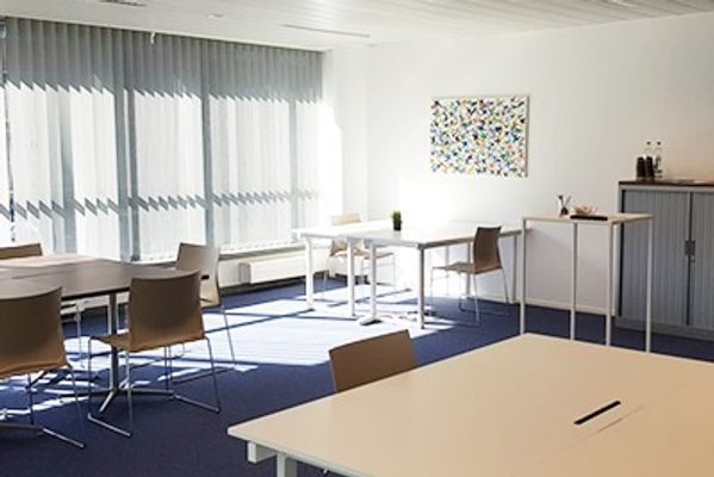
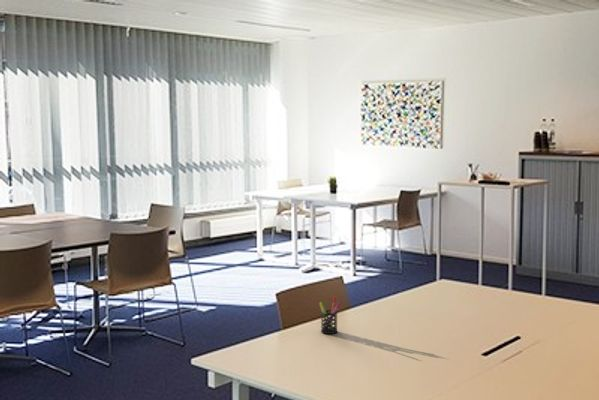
+ pen holder [318,295,343,335]
